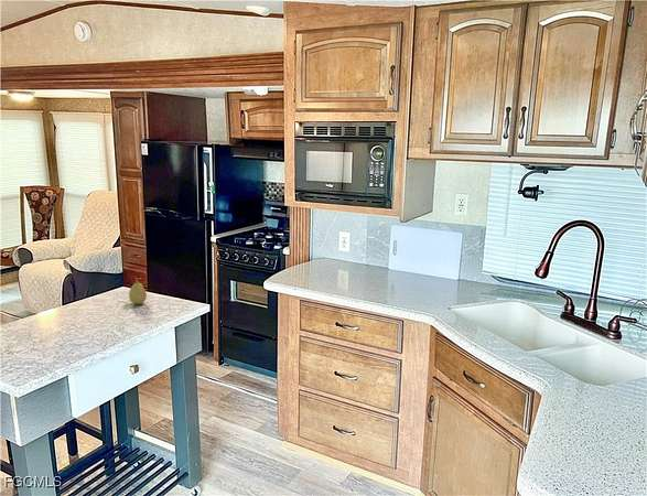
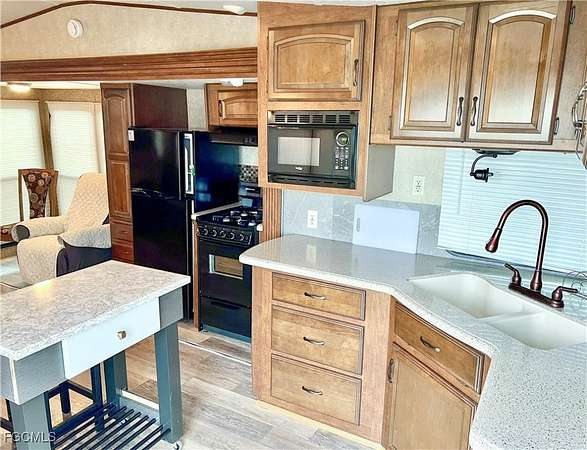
- fruit [128,276,148,305]
